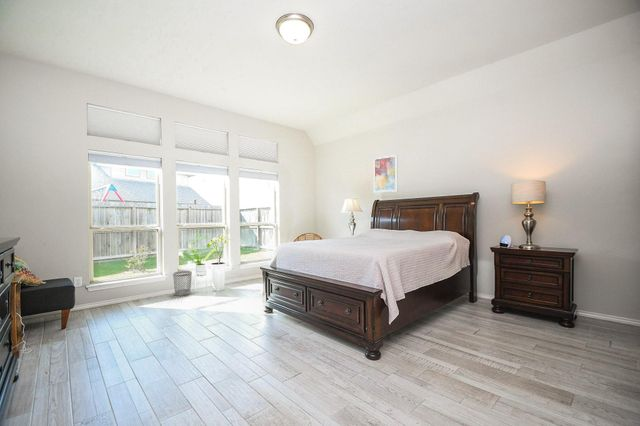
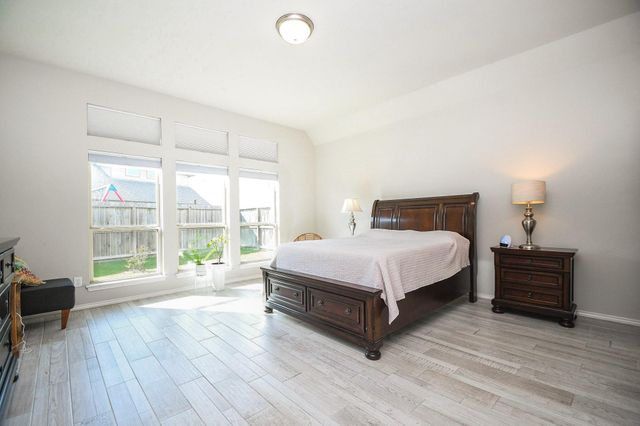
- wastebasket [172,270,193,297]
- wall art [373,154,398,193]
